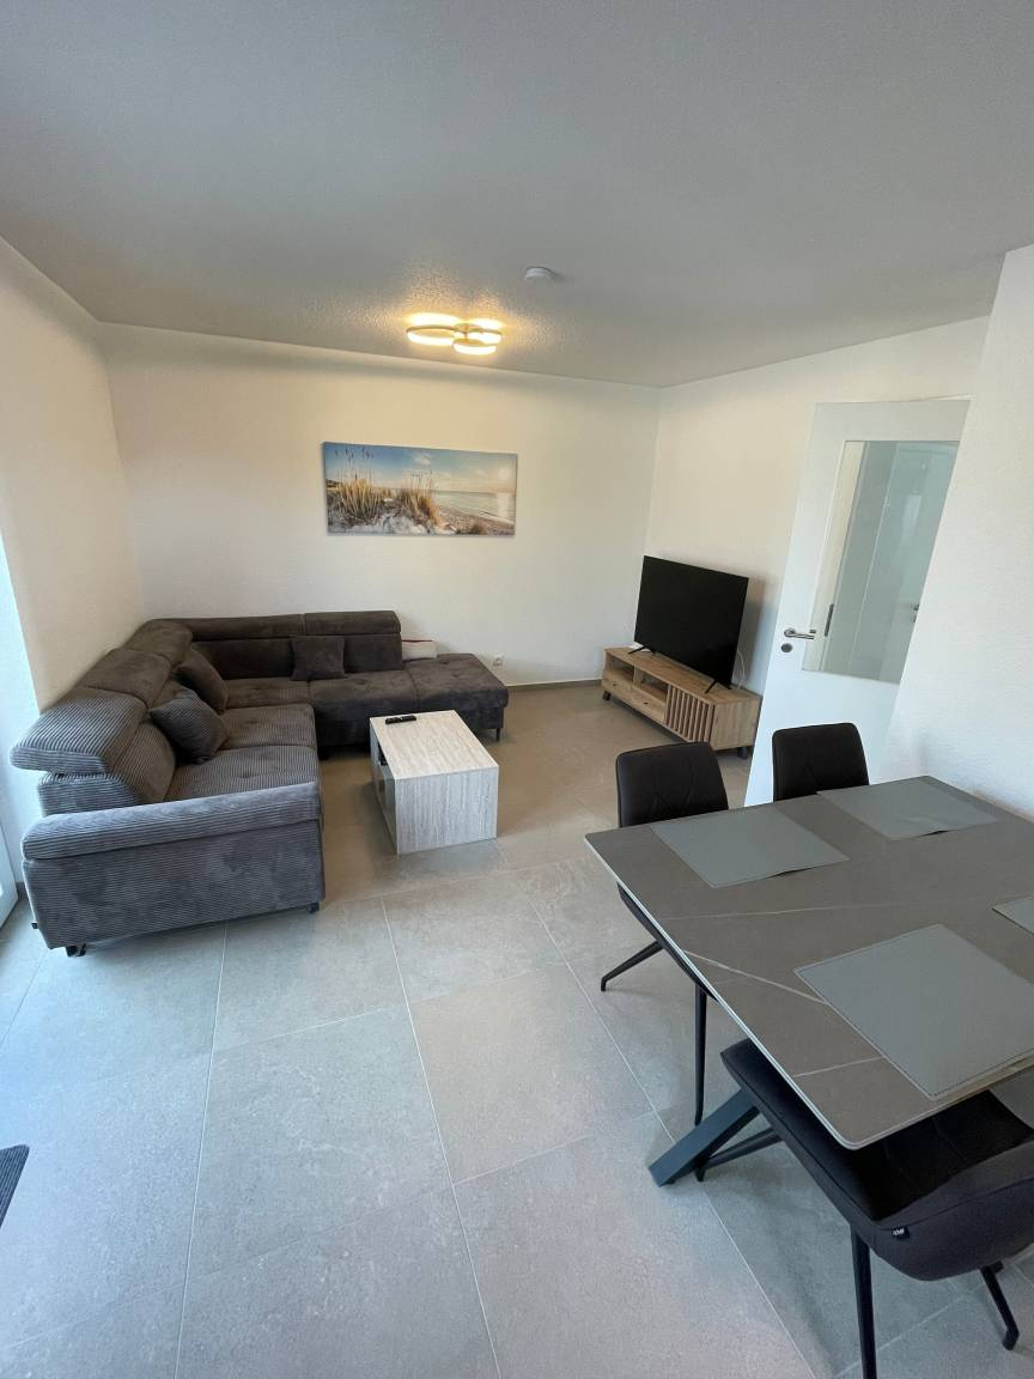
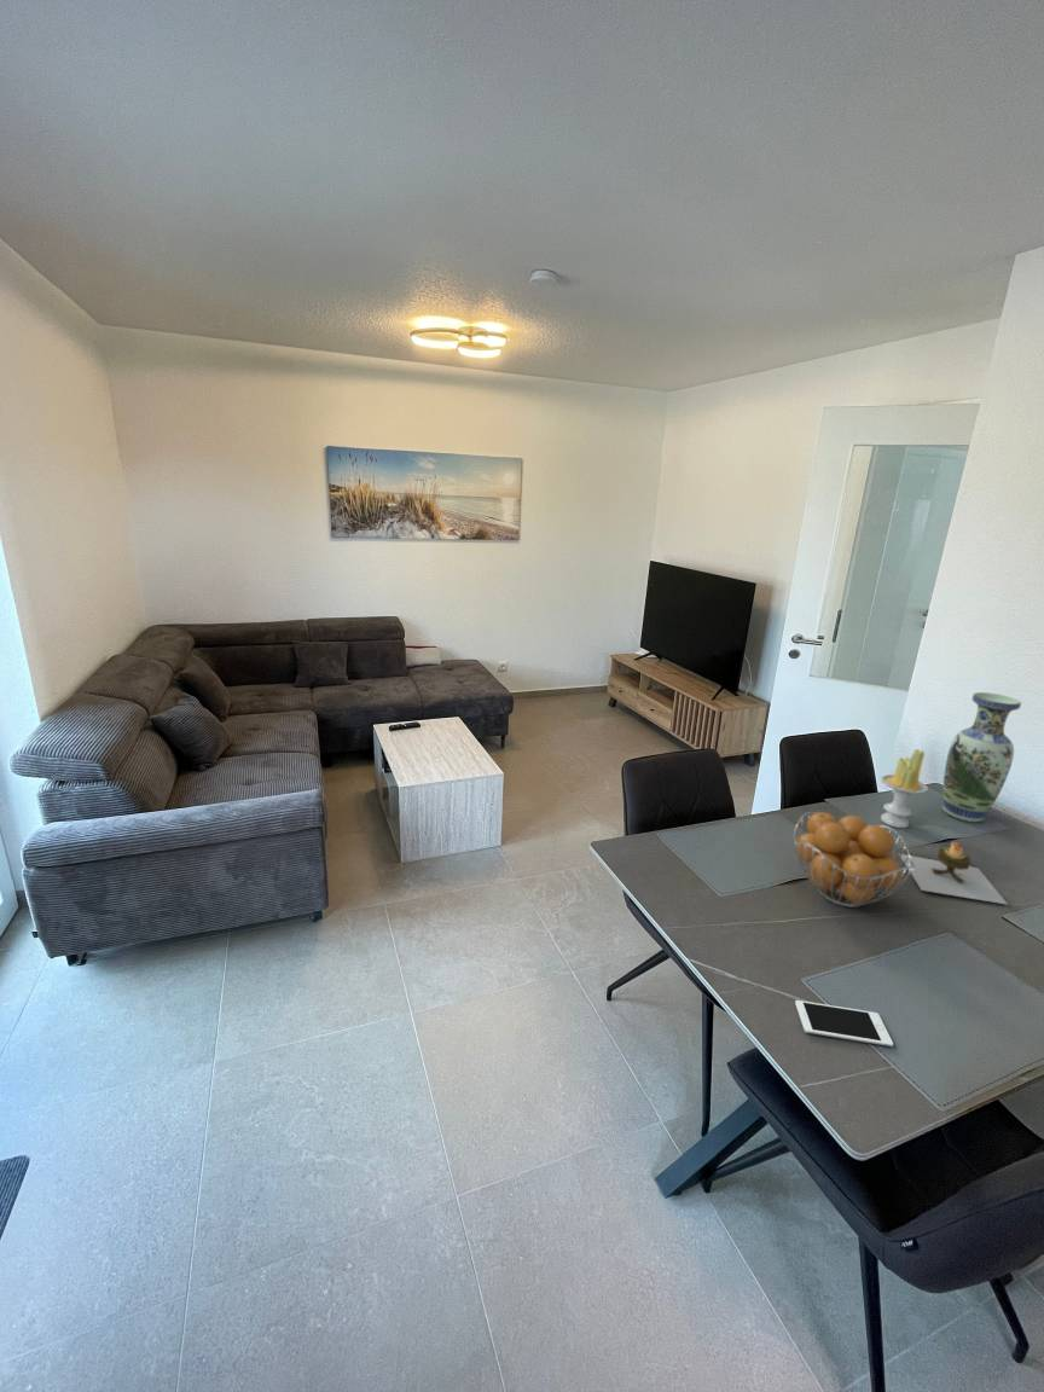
+ candle [880,748,929,829]
+ vase [941,691,1022,823]
+ candle [898,841,1009,906]
+ fruit basket [793,811,915,909]
+ cell phone [794,999,894,1048]
